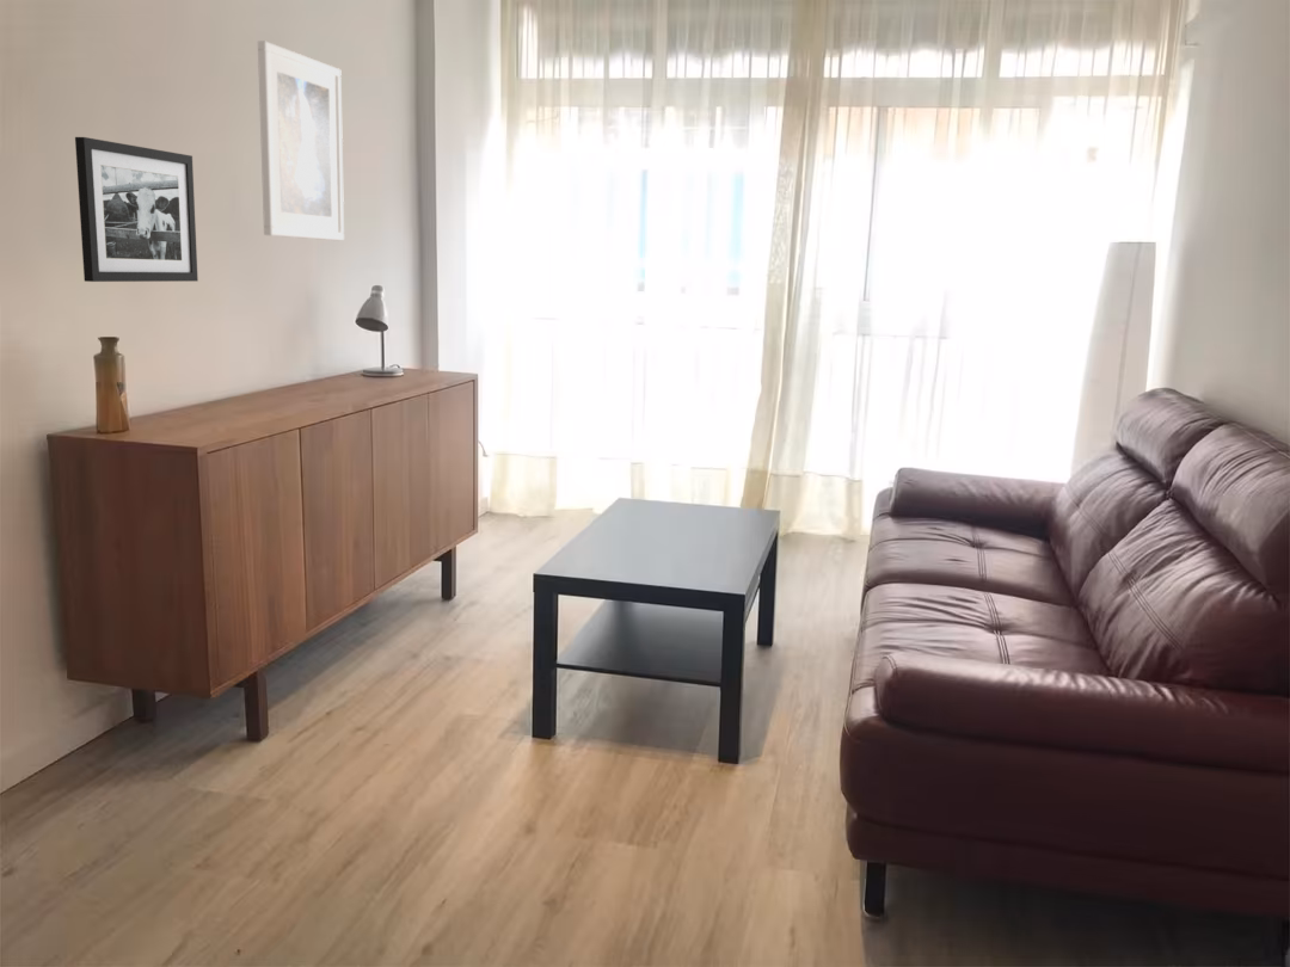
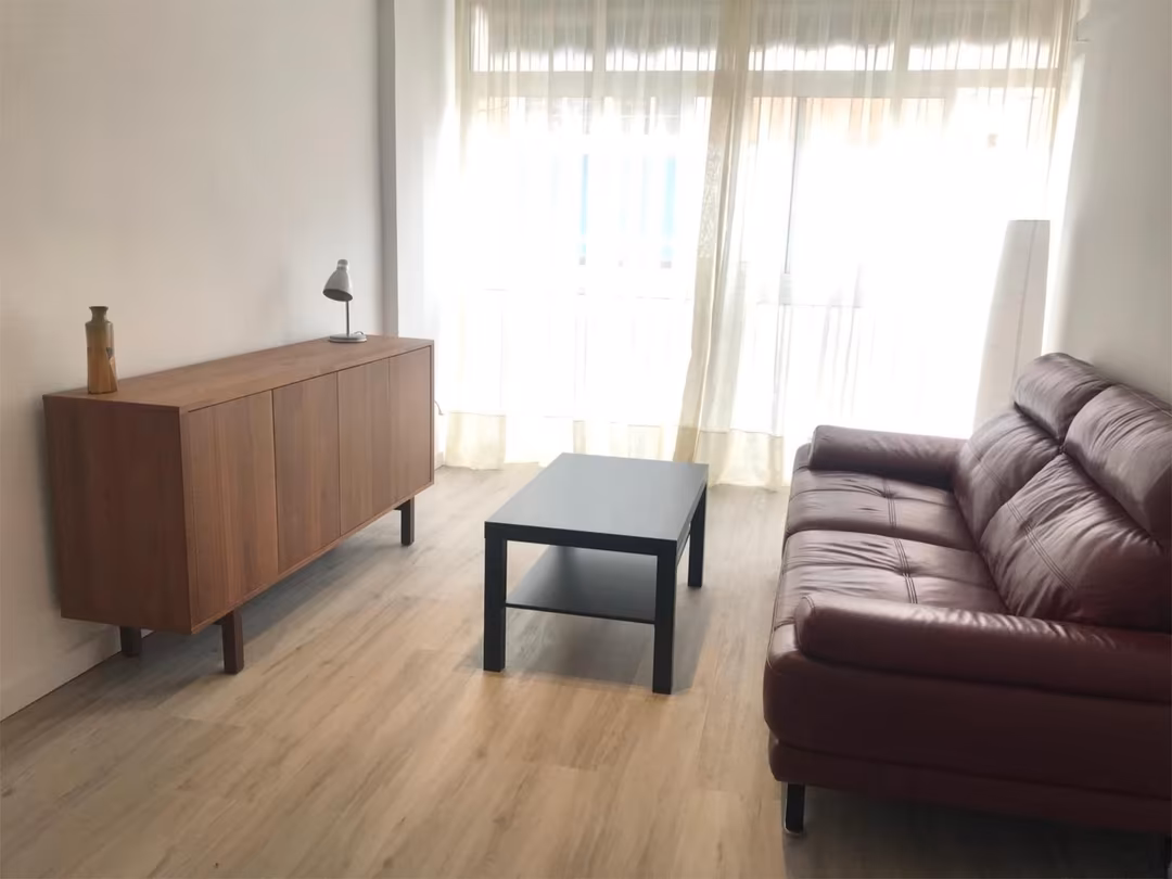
- picture frame [74,136,199,283]
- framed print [257,39,345,241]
